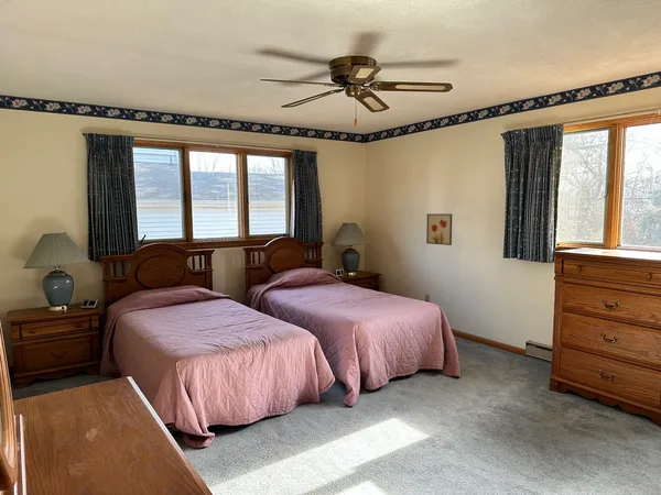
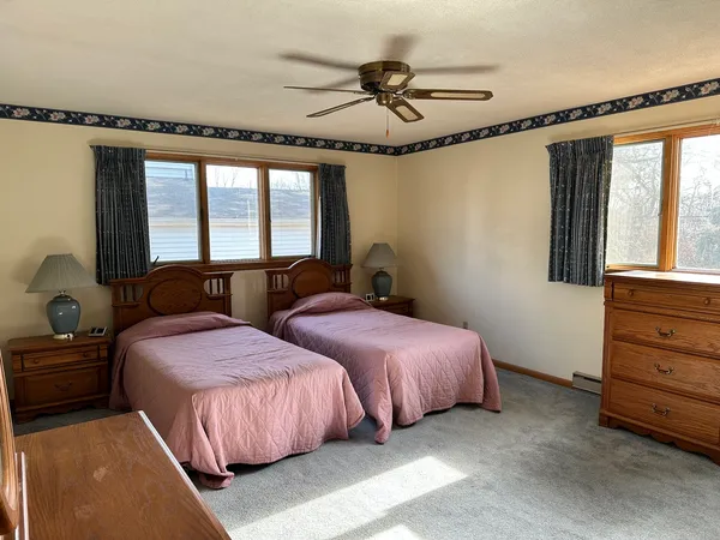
- wall art [425,212,453,246]
